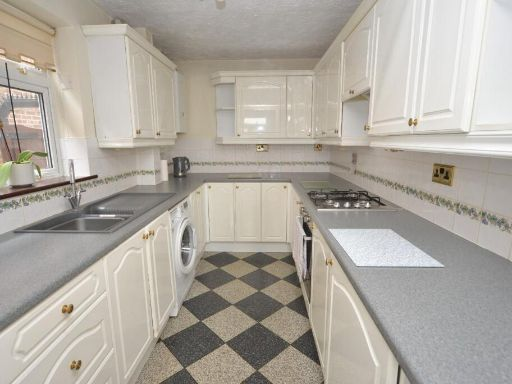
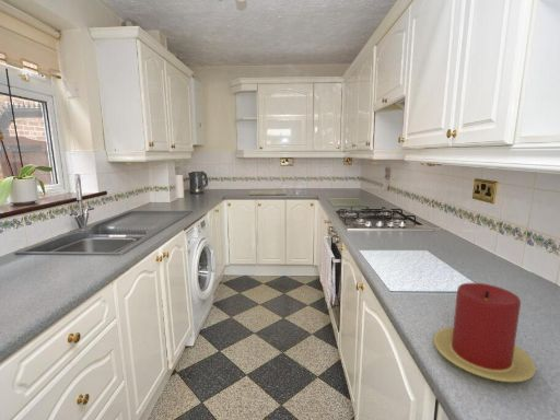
+ candle [433,282,537,383]
